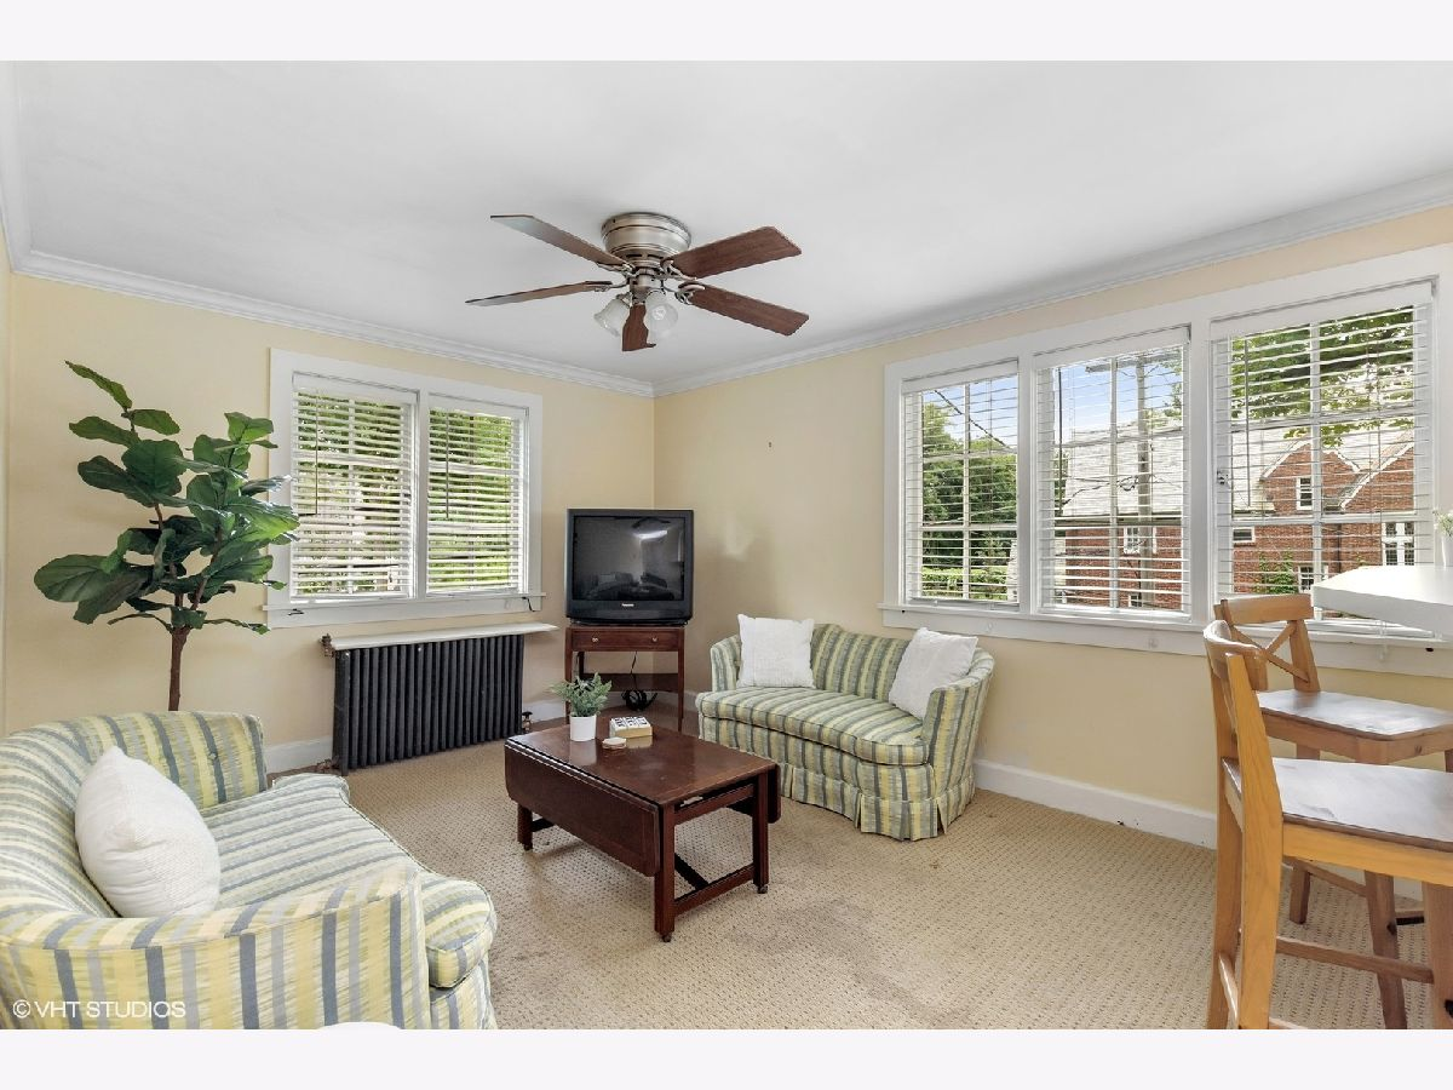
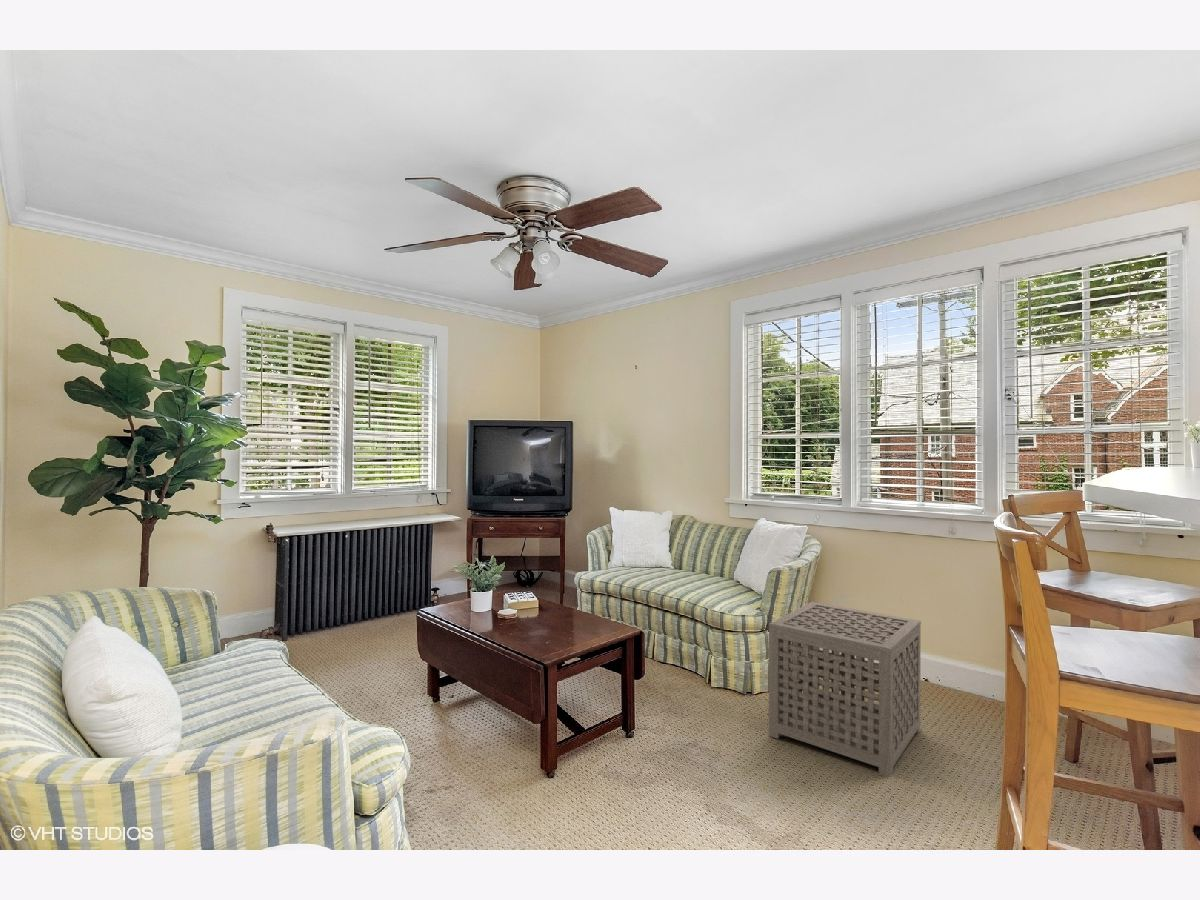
+ side table [768,601,922,778]
